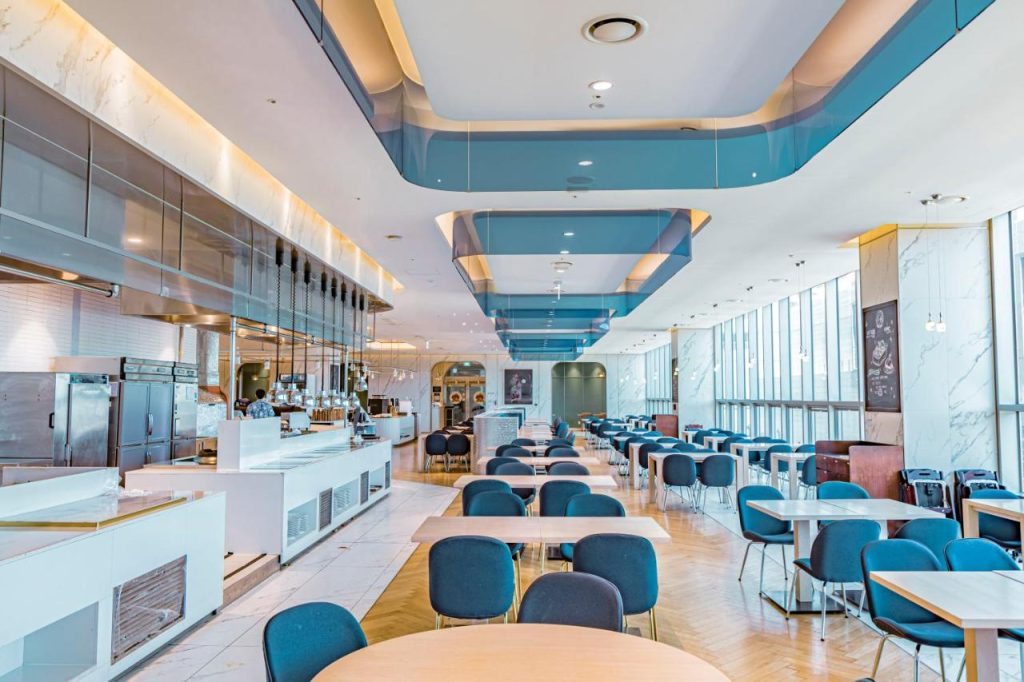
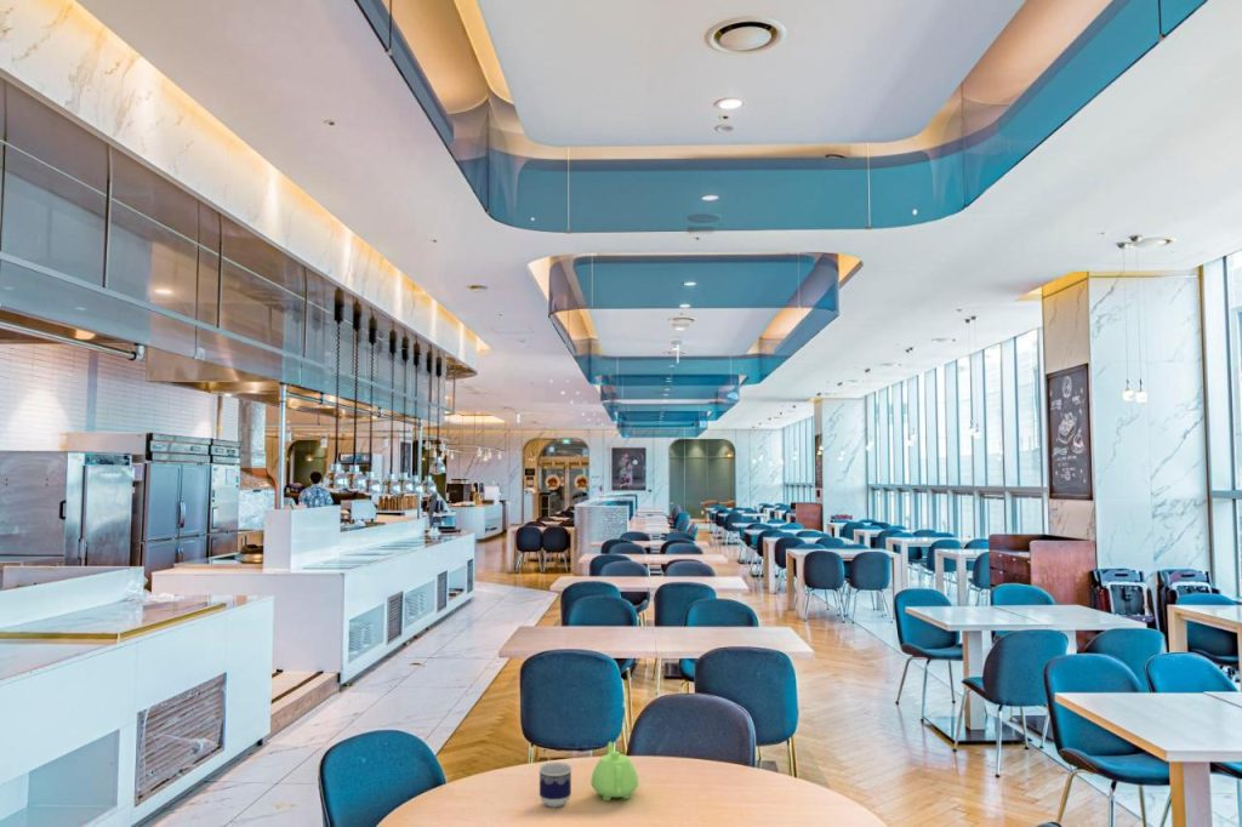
+ teapot [589,741,640,802]
+ cup [537,762,574,809]
